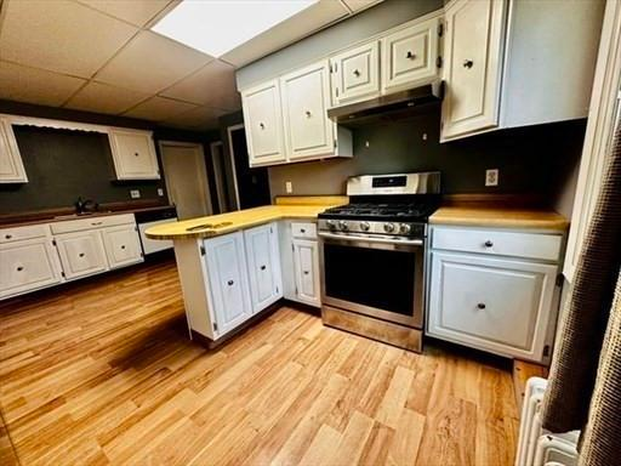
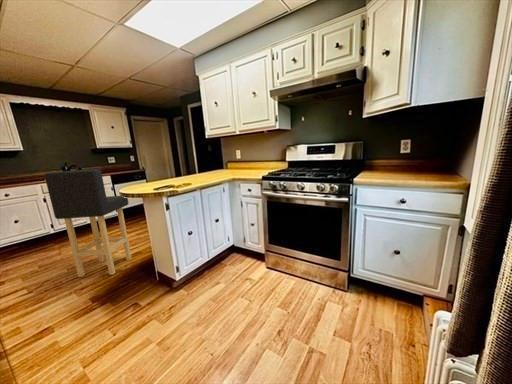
+ bar stool [43,168,132,278]
